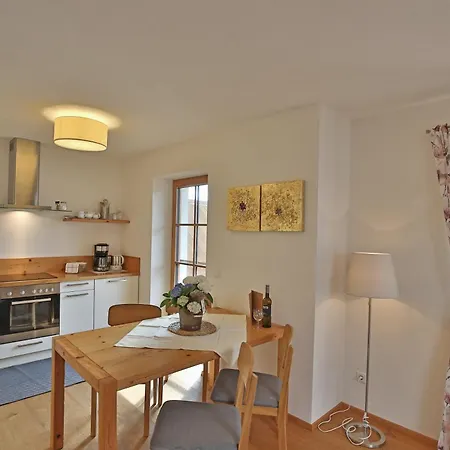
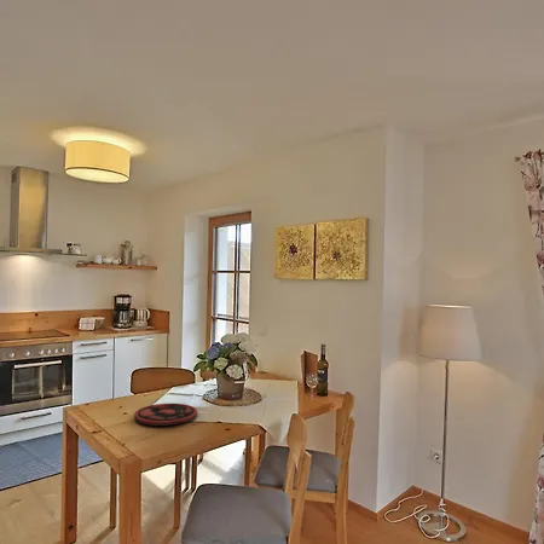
+ plate [133,403,198,427]
